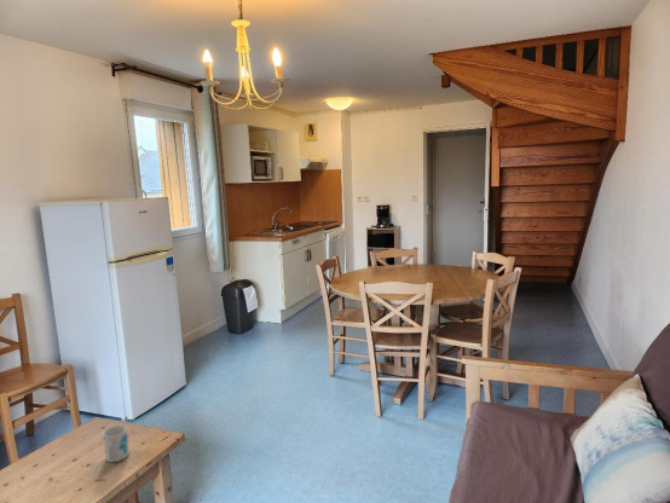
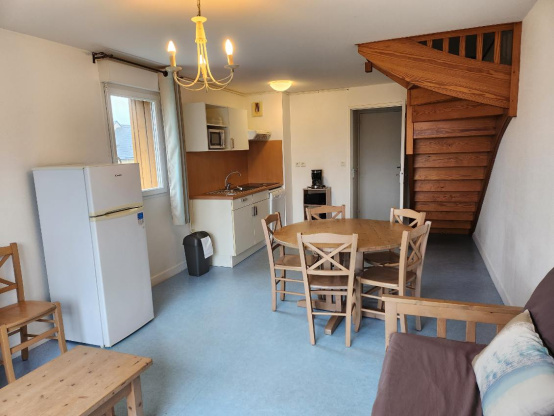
- mug [102,424,131,463]
